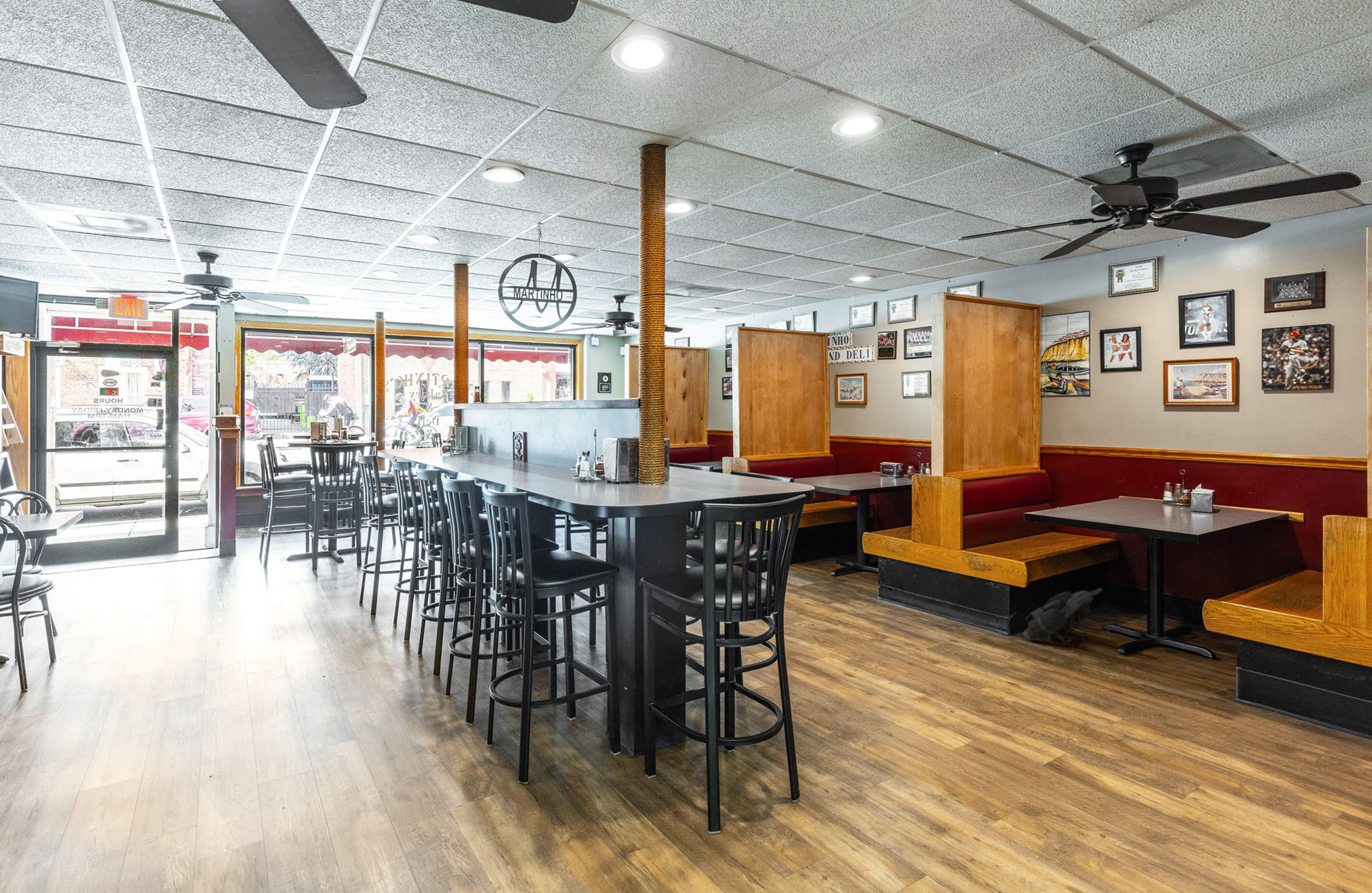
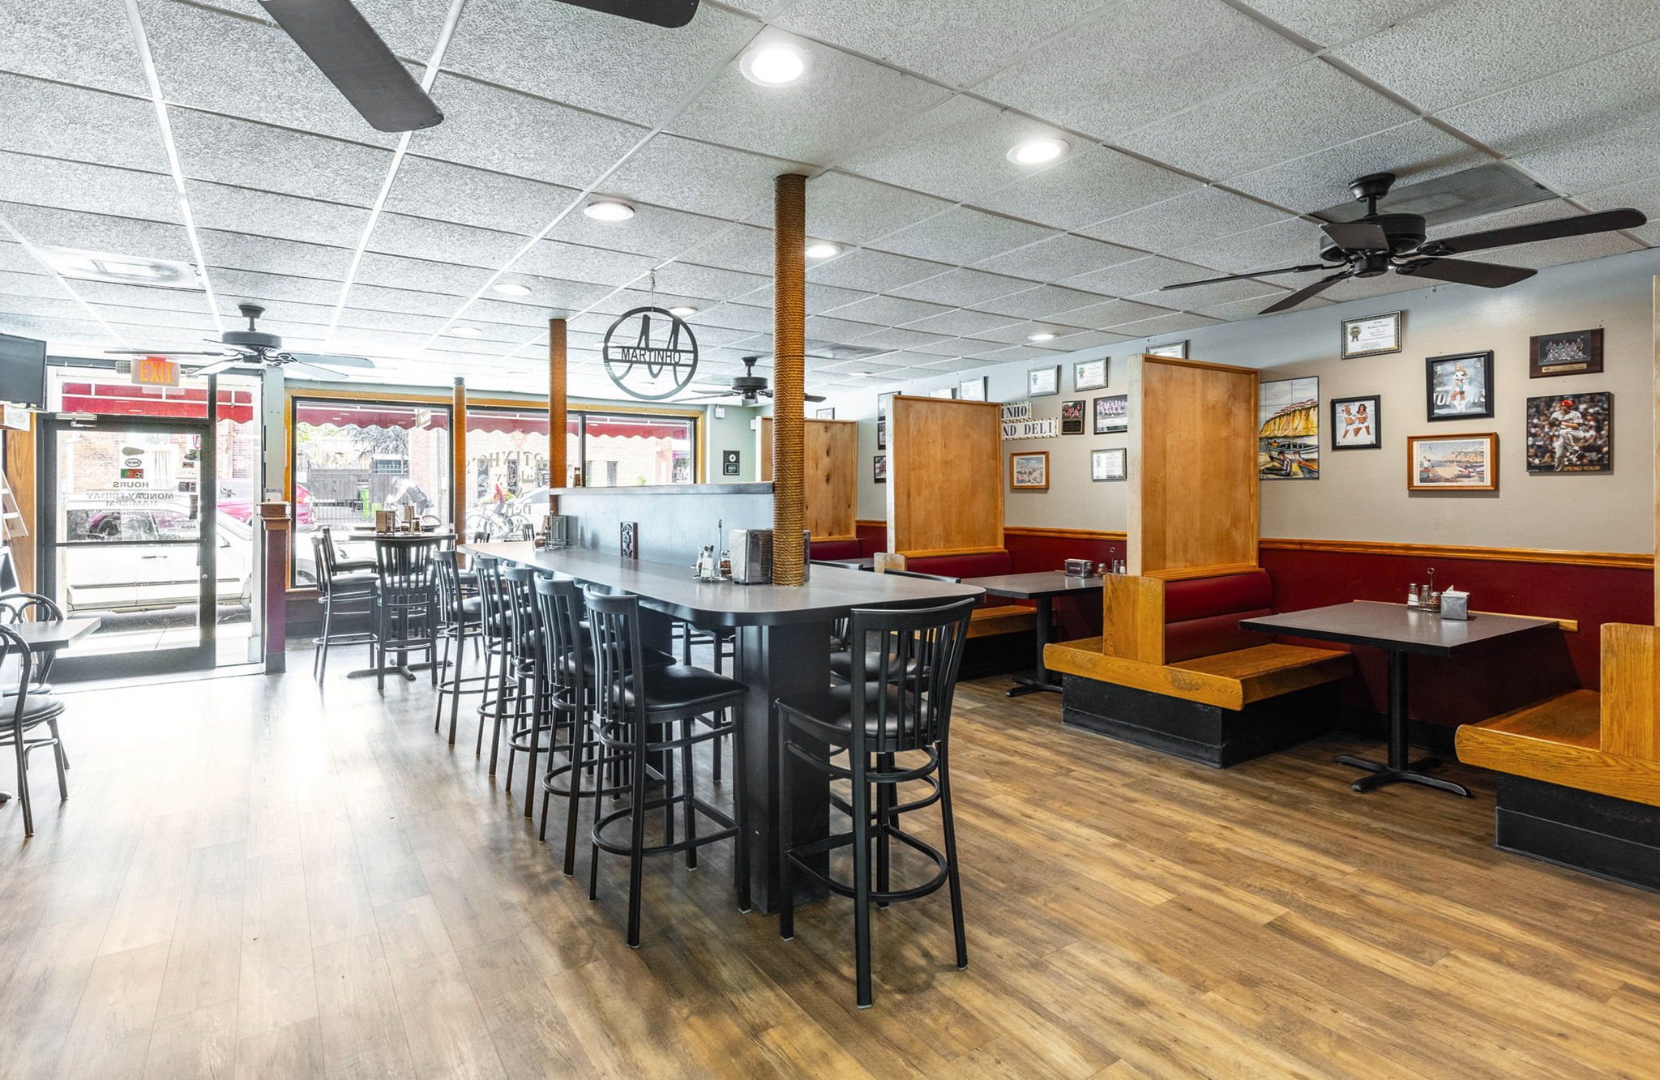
- backpack [1022,588,1103,647]
